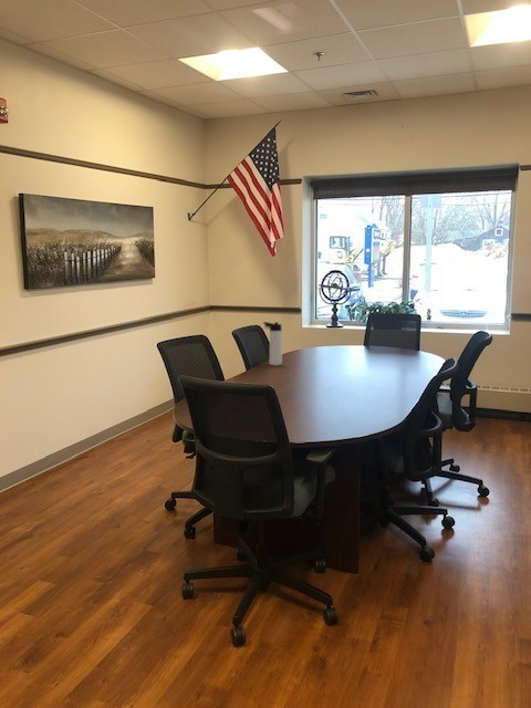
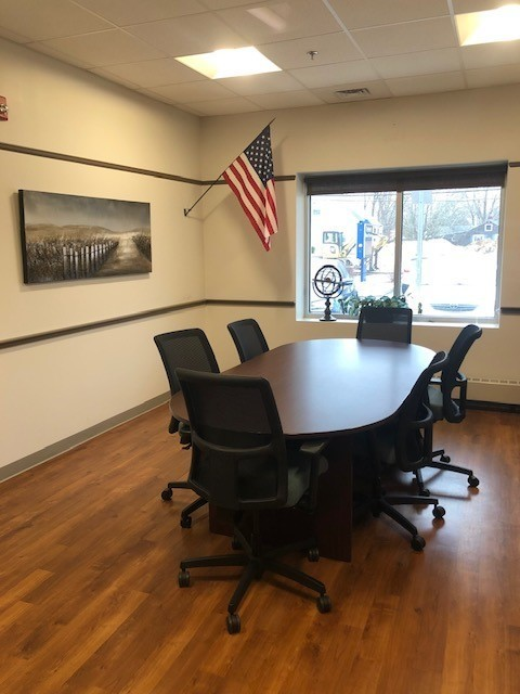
- thermos bottle [262,321,283,366]
